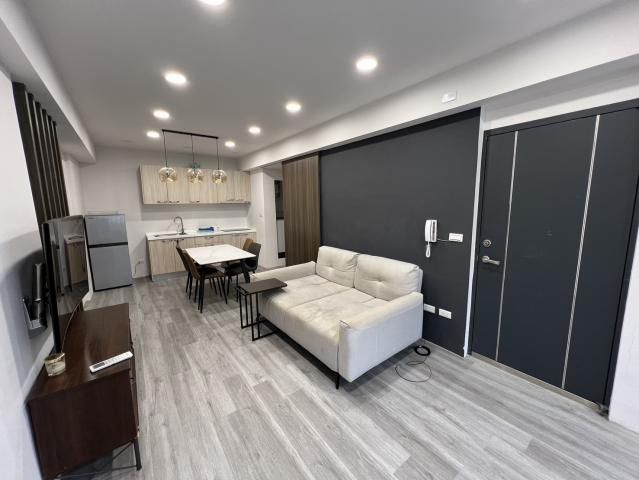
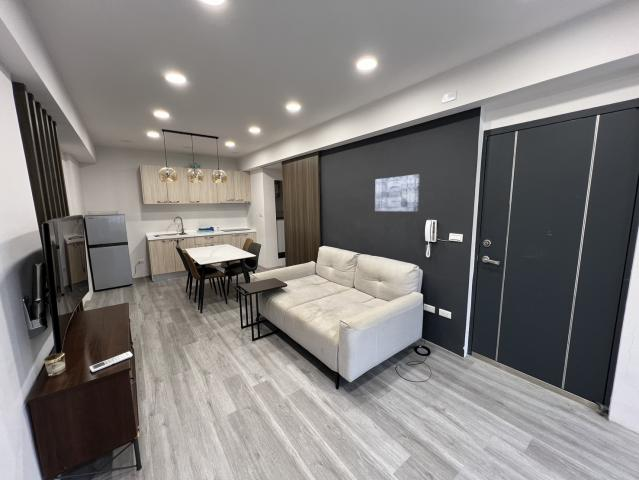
+ wall art [374,173,421,212]
